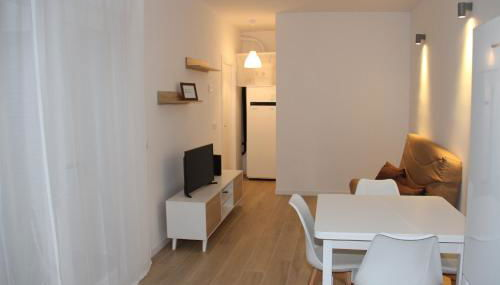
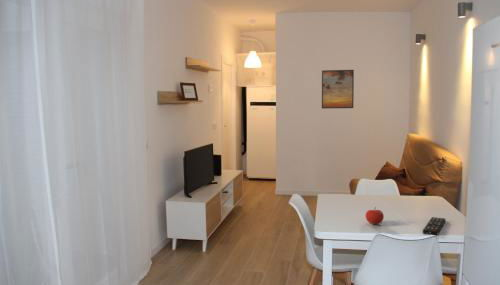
+ remote control [422,216,447,236]
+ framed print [321,69,355,110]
+ fruit [365,206,385,225]
